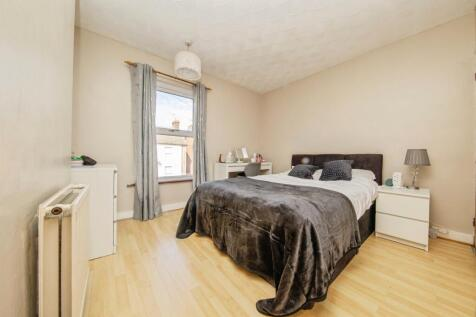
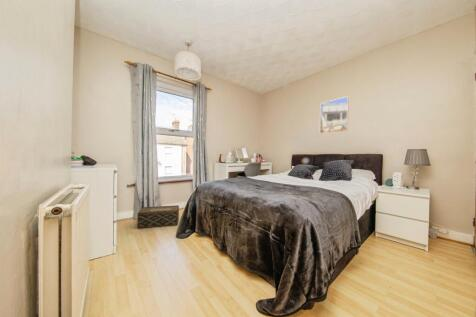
+ woven basket [136,204,180,229]
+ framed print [319,96,350,135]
